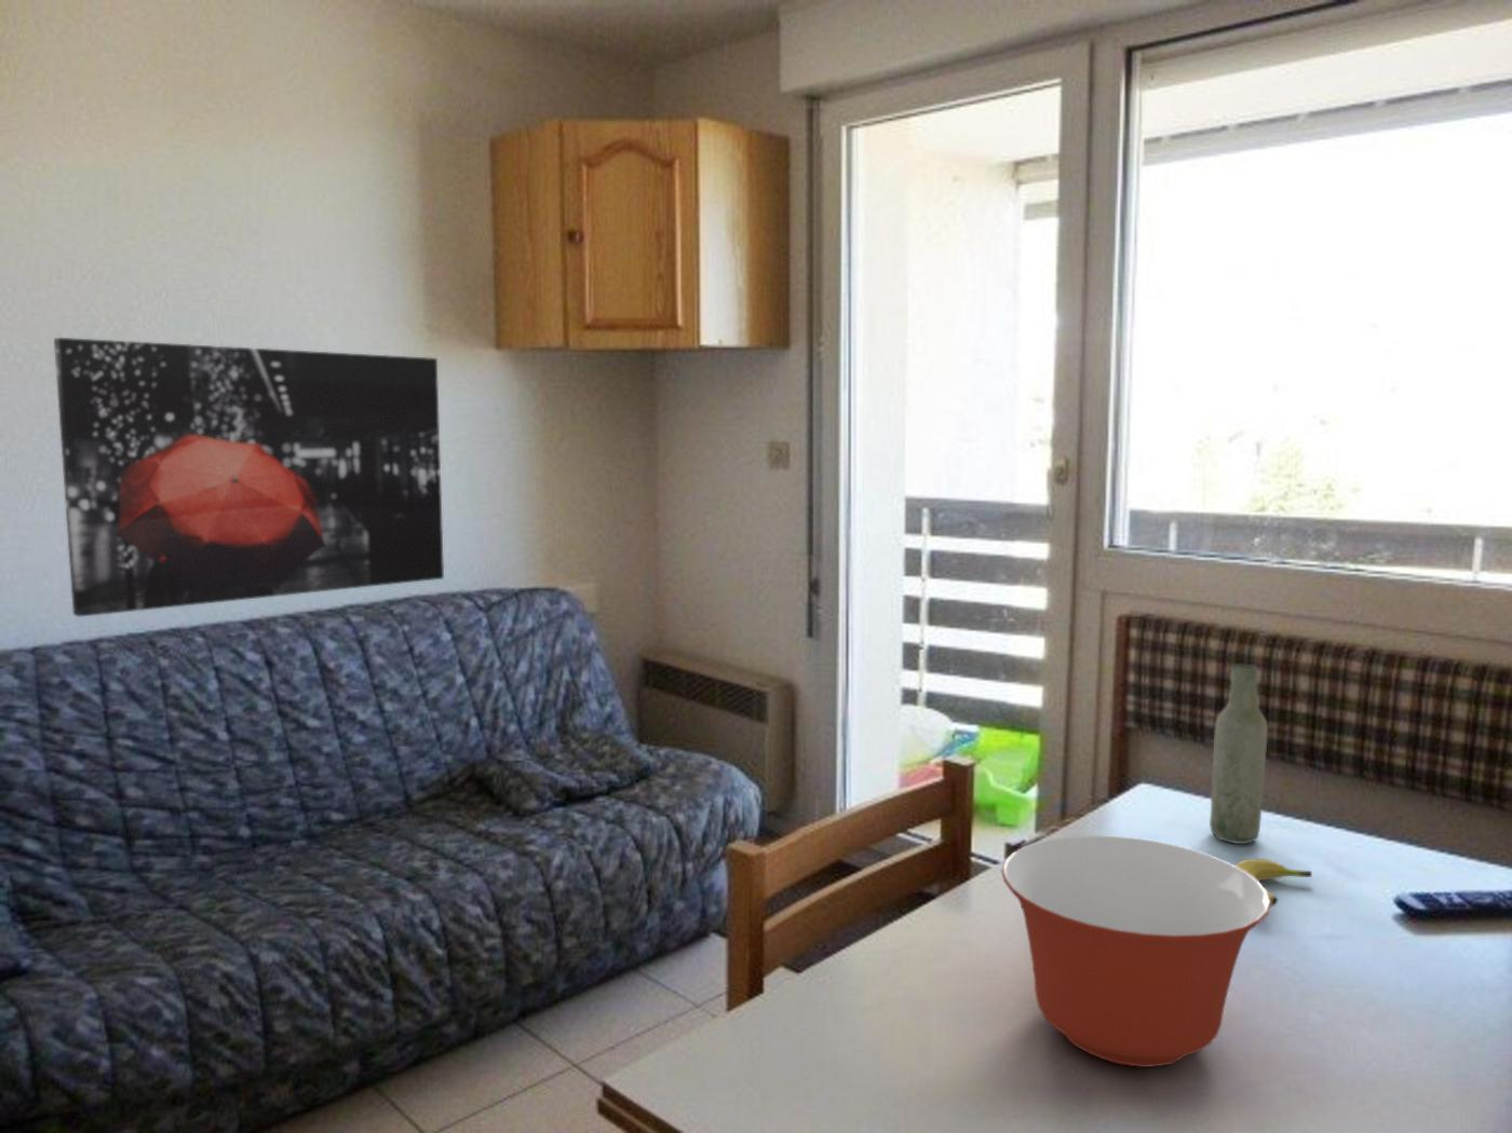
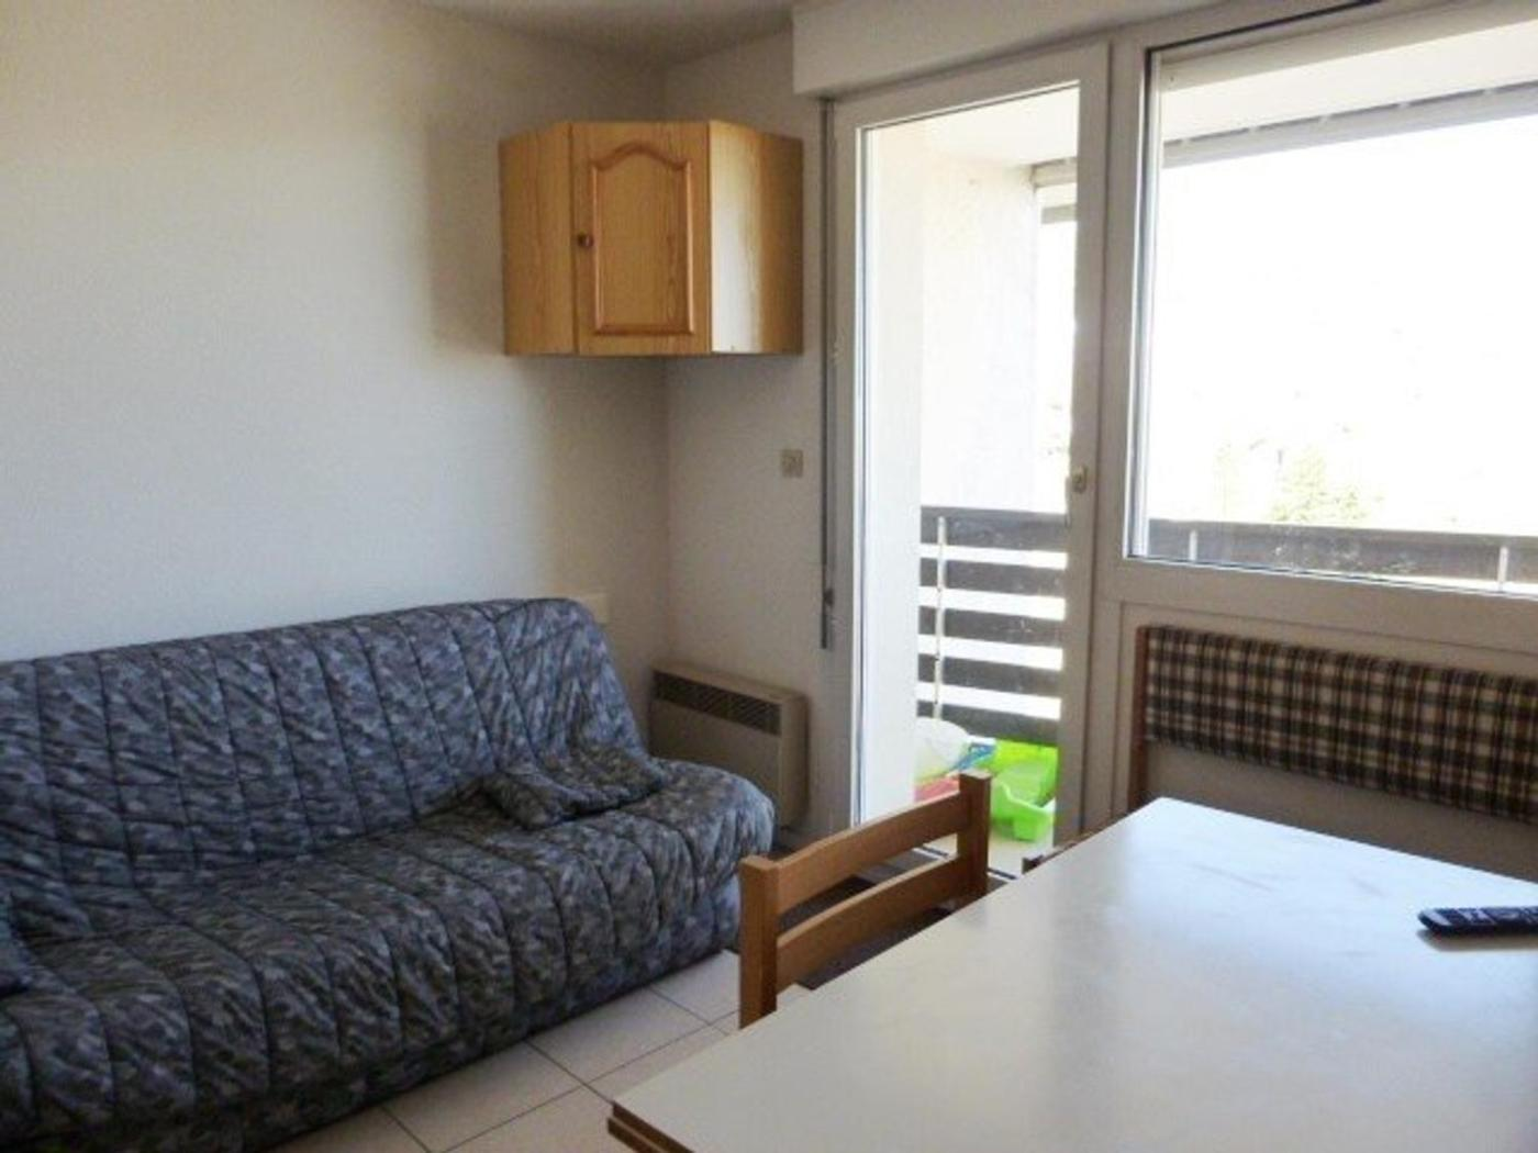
- bottle [1208,664,1269,845]
- mixing bowl [1000,834,1272,1069]
- fruit [1233,858,1313,908]
- wall art [52,337,445,619]
